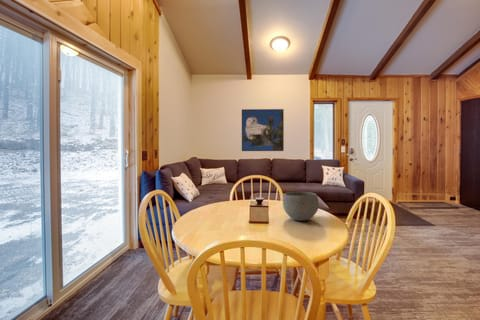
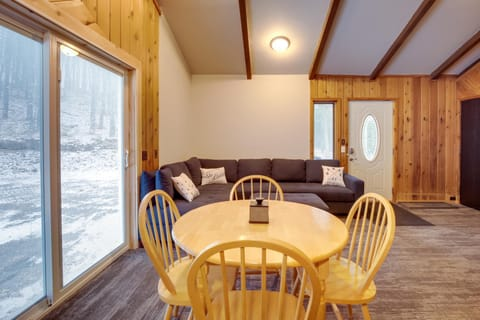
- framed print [241,108,285,152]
- bowl [282,191,320,222]
